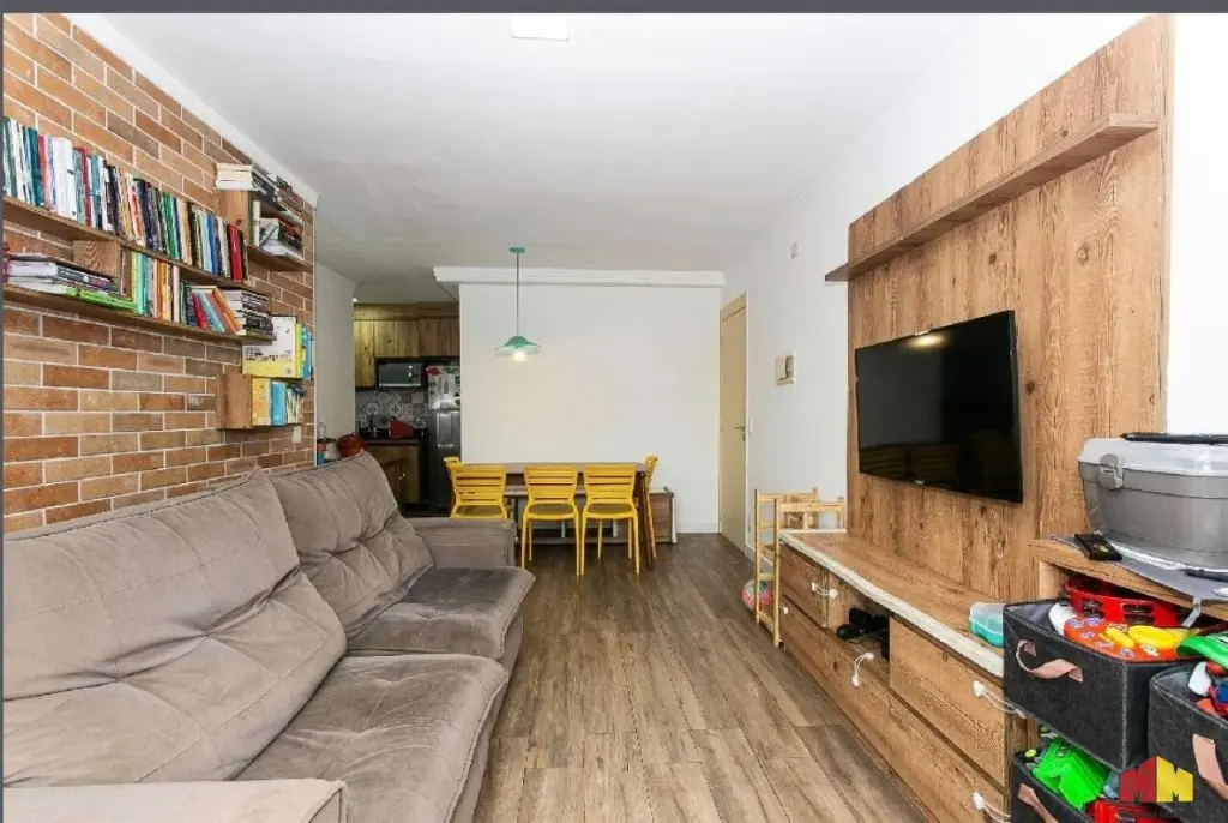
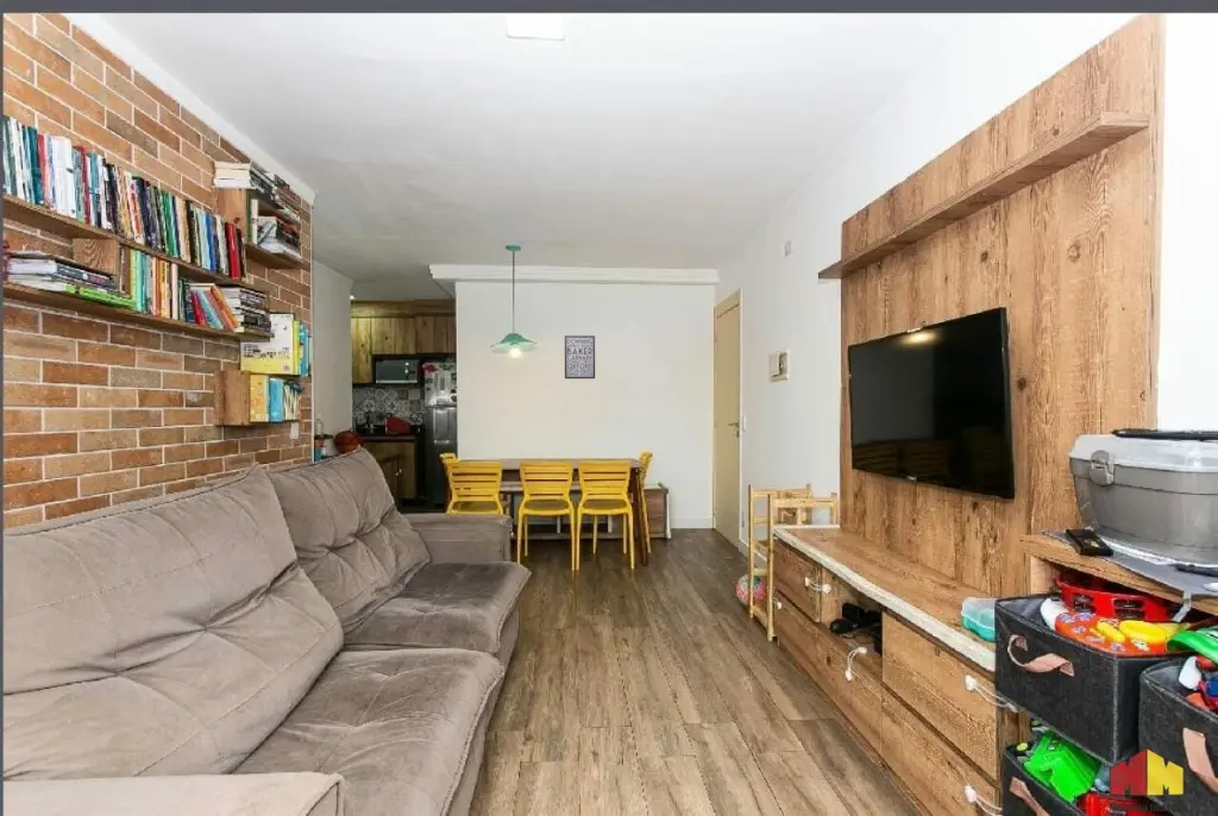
+ wall art [564,334,596,379]
